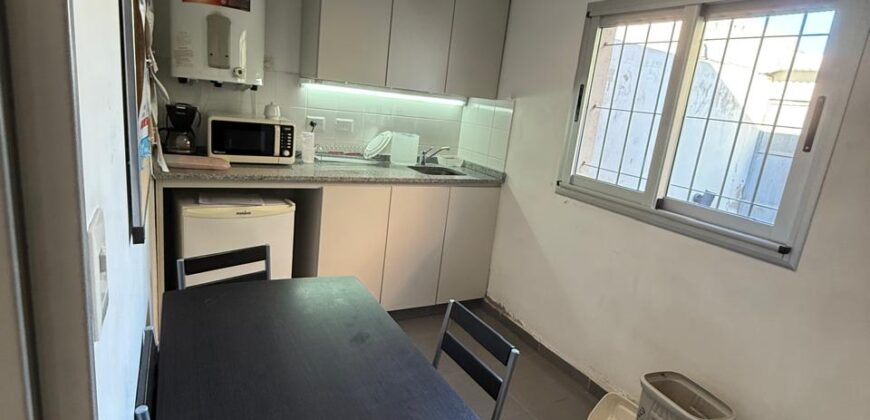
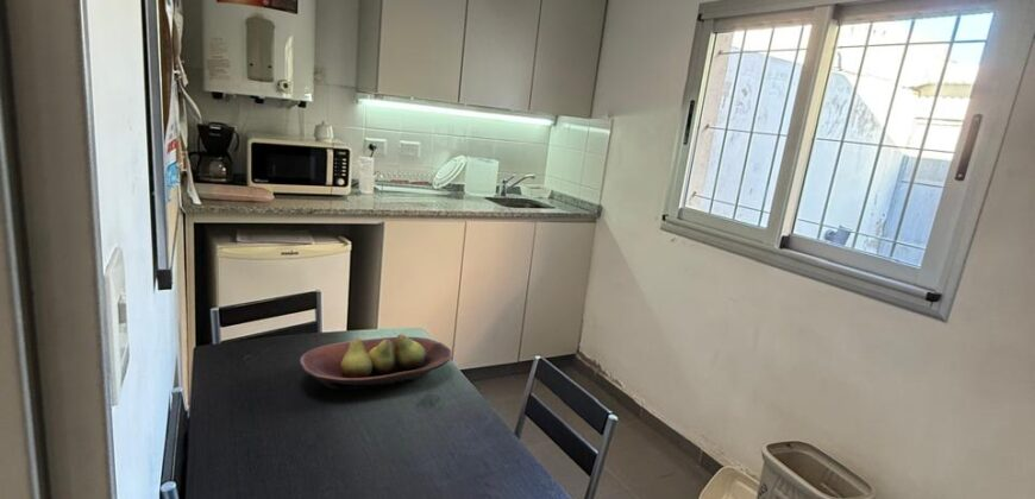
+ fruit bowl [299,334,453,391]
